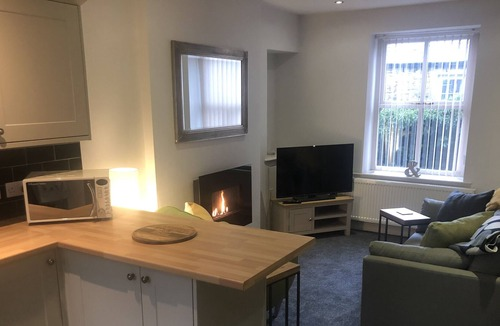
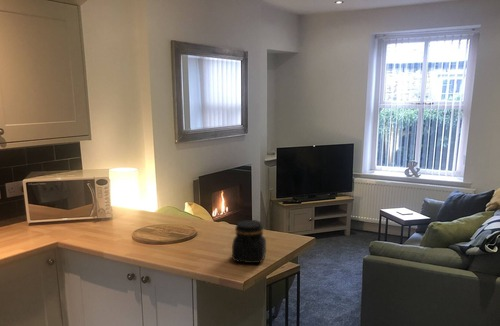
+ jar [231,219,267,264]
